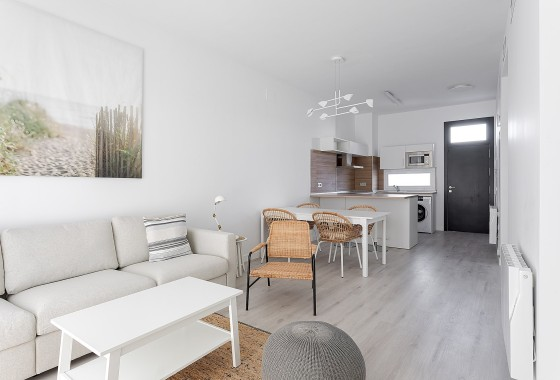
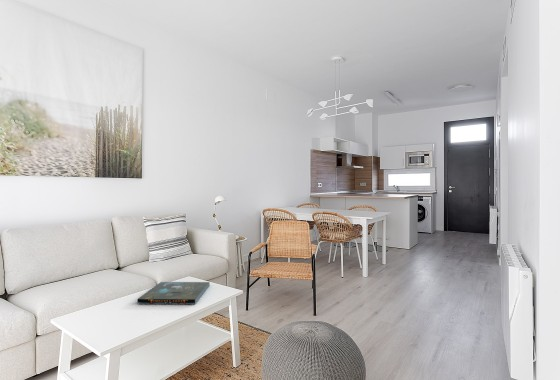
+ board game [136,281,211,305]
